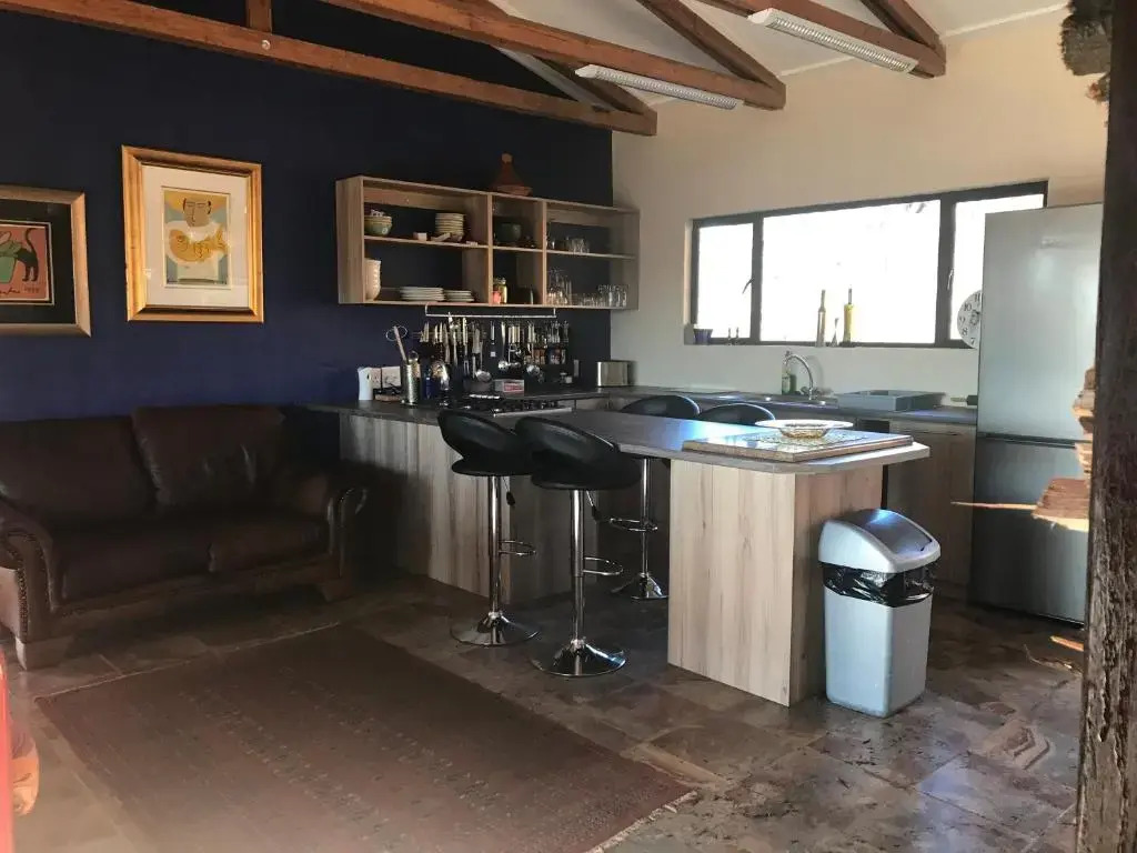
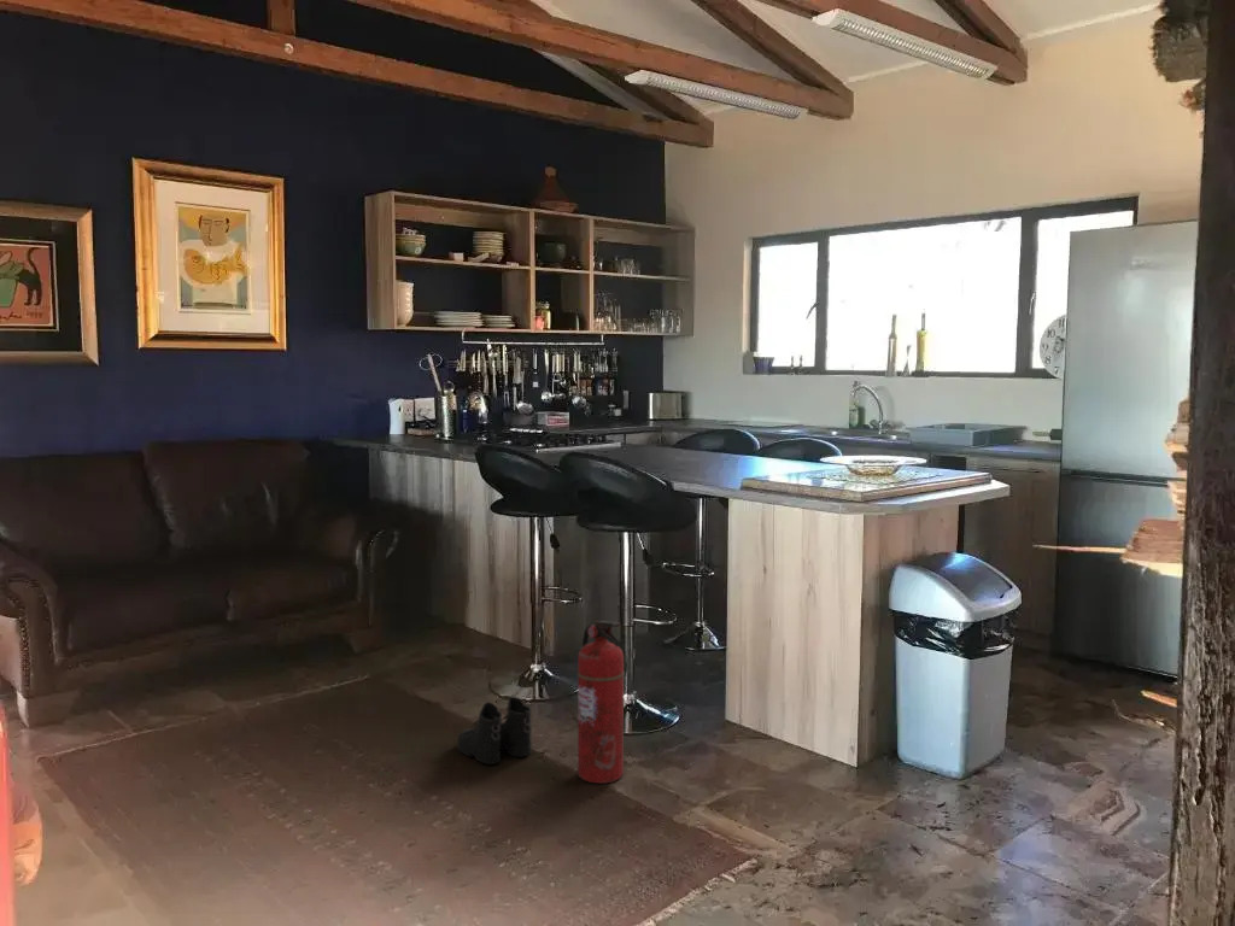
+ boots [456,696,533,766]
+ fire extinguisher [576,620,626,785]
